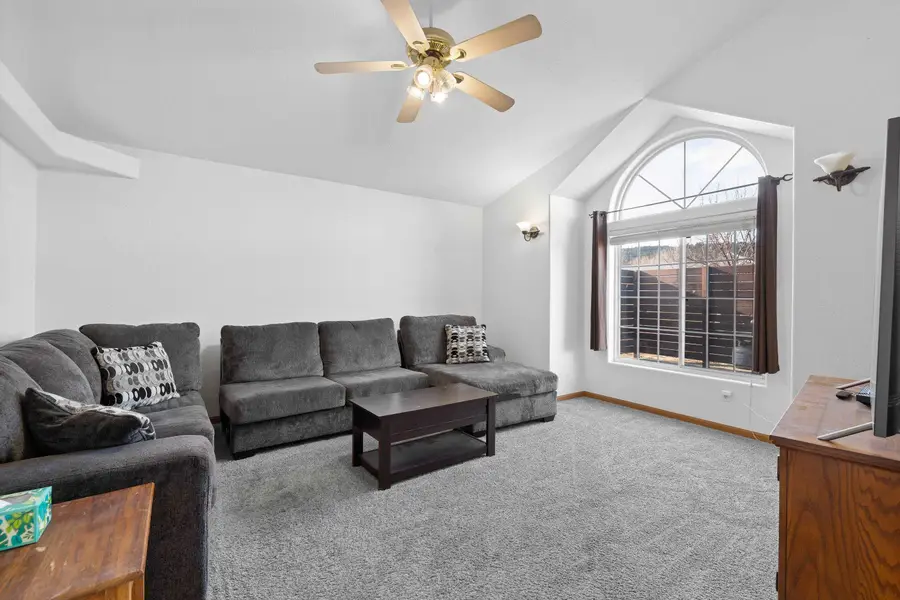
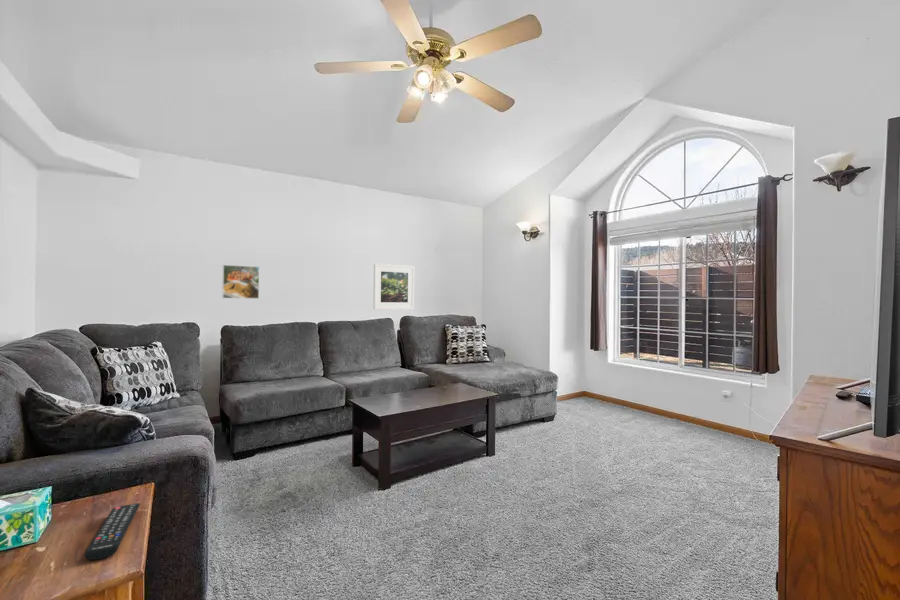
+ remote control [84,502,141,561]
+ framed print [221,264,260,300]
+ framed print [372,263,415,311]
